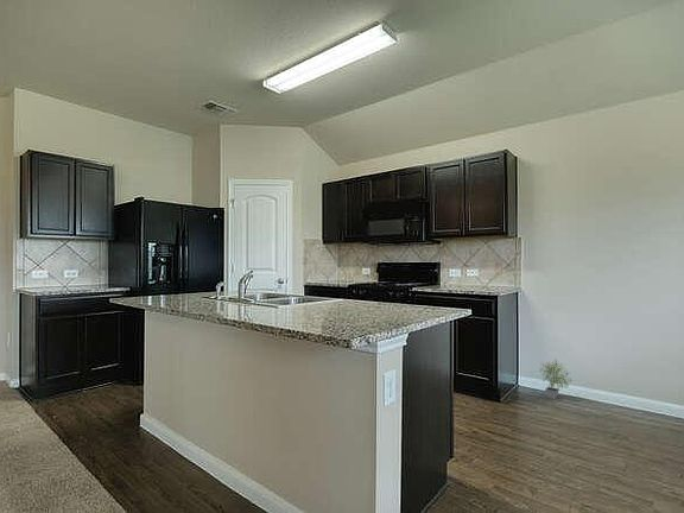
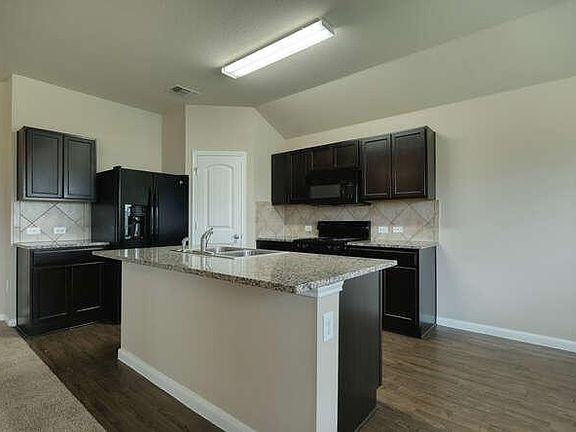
- potted plant [539,359,574,400]
